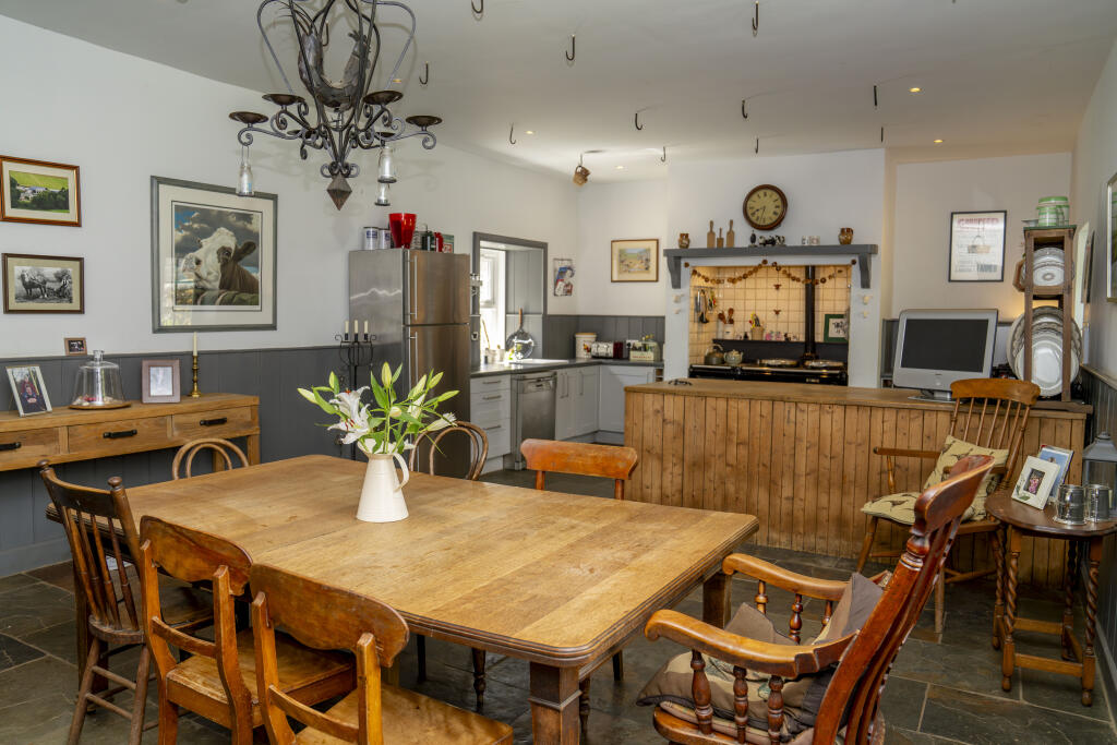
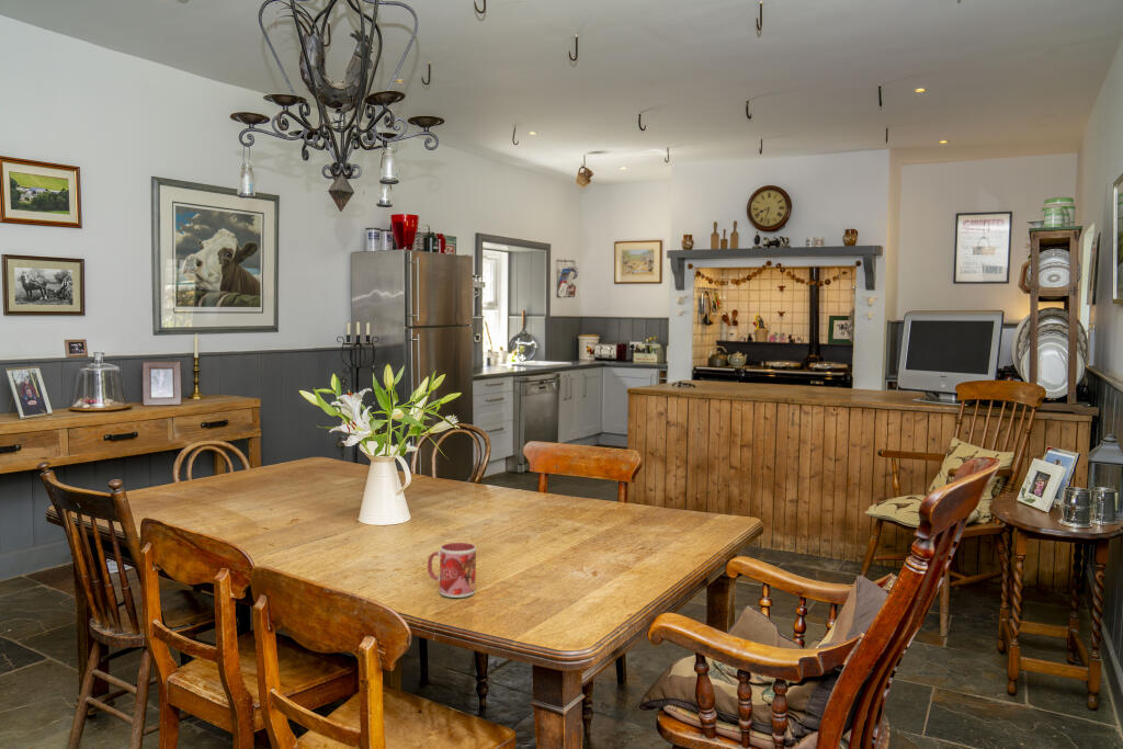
+ mug [427,542,477,599]
